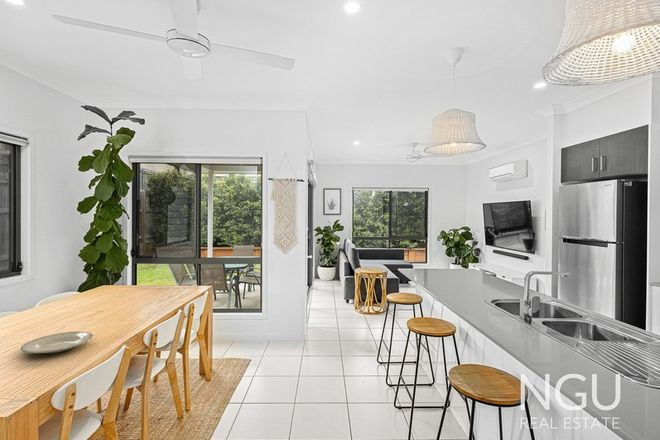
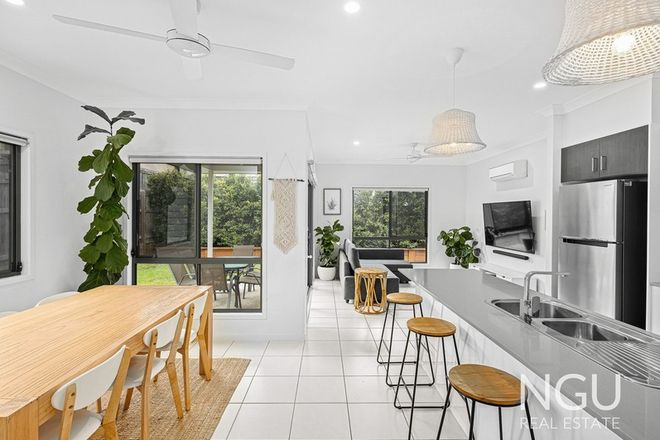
- plate [19,331,94,354]
